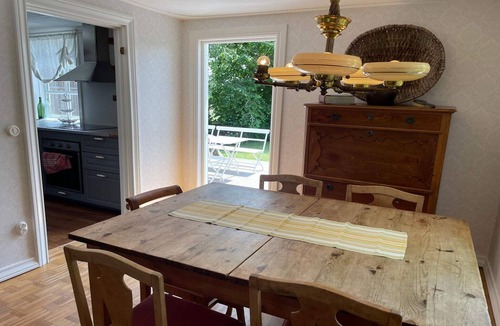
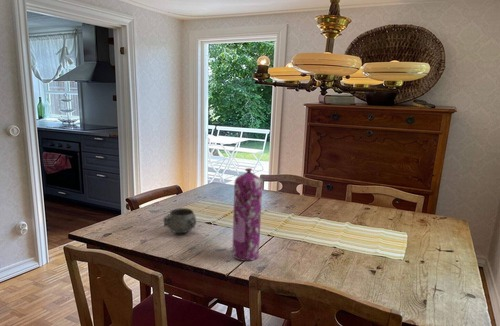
+ decorative bowl [163,207,197,234]
+ gas cylinder [231,167,263,262]
